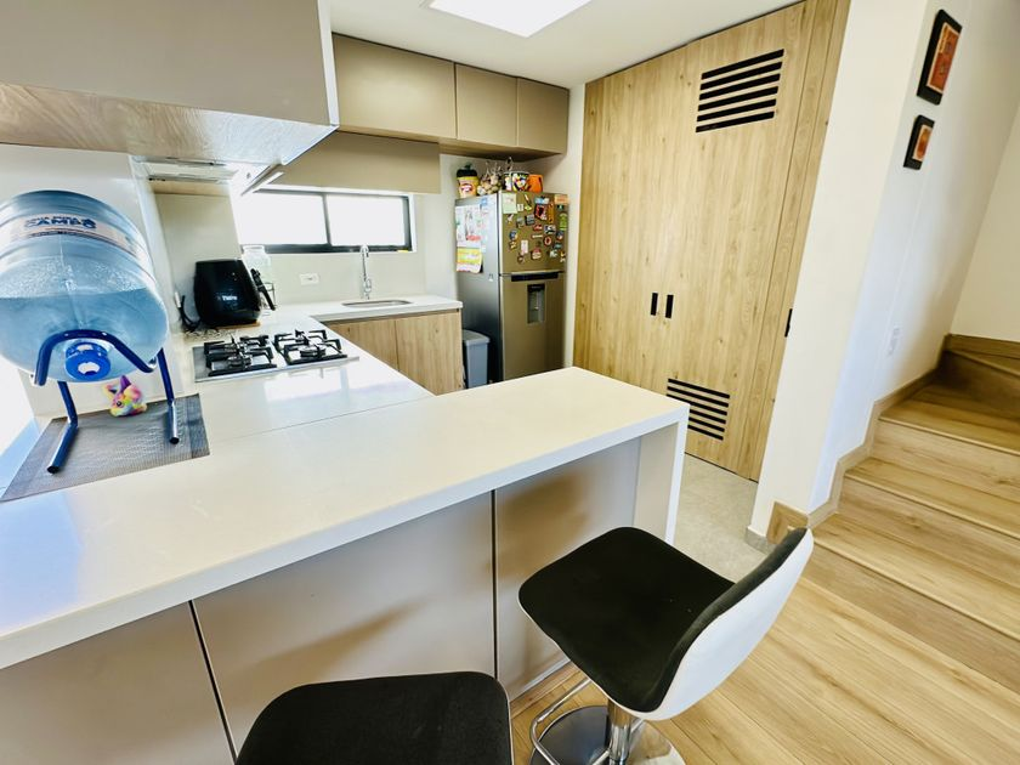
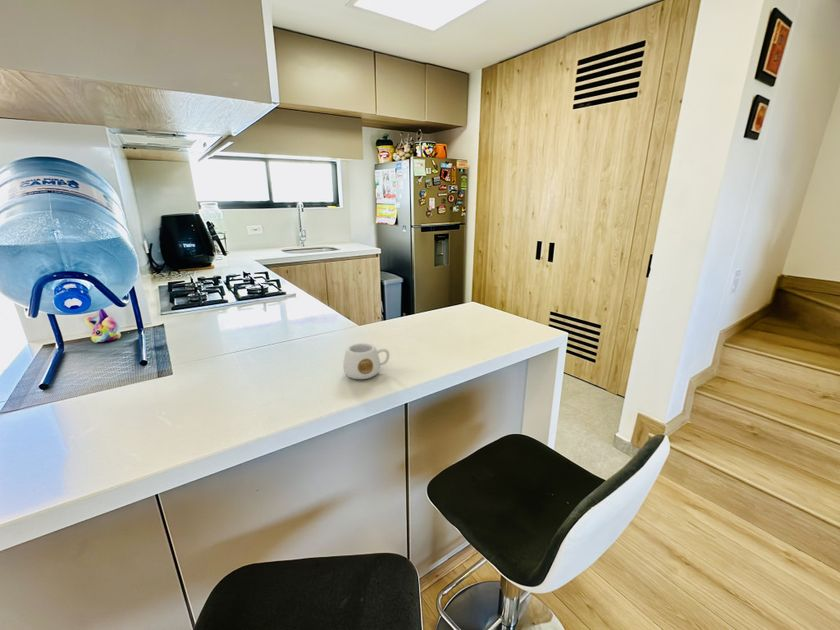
+ mug [342,342,390,380]
